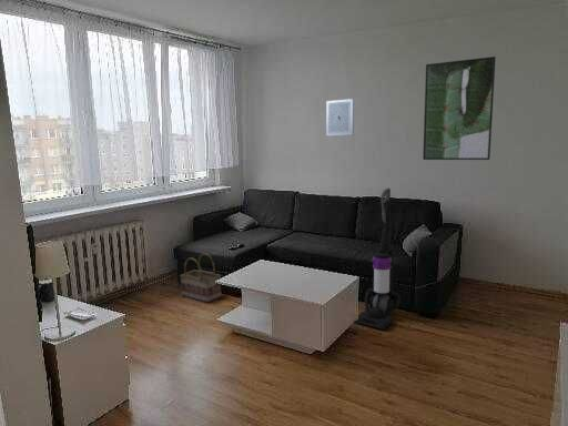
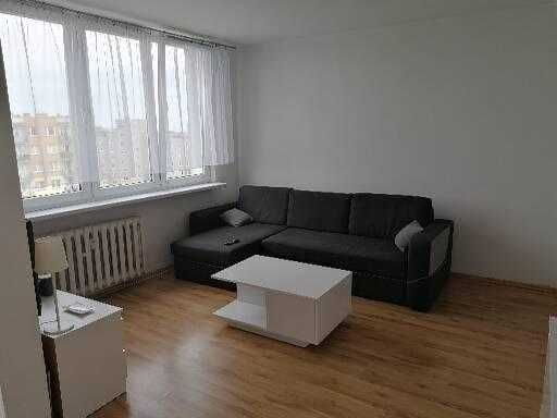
- wall art [325,98,354,136]
- basket [179,252,222,304]
- vacuum cleaner [354,187,402,331]
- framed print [422,55,497,161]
